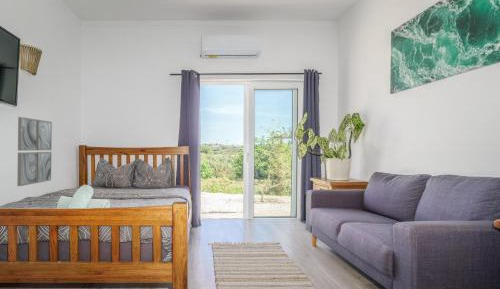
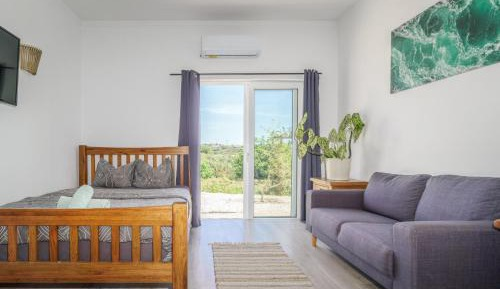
- wall art [16,116,53,187]
